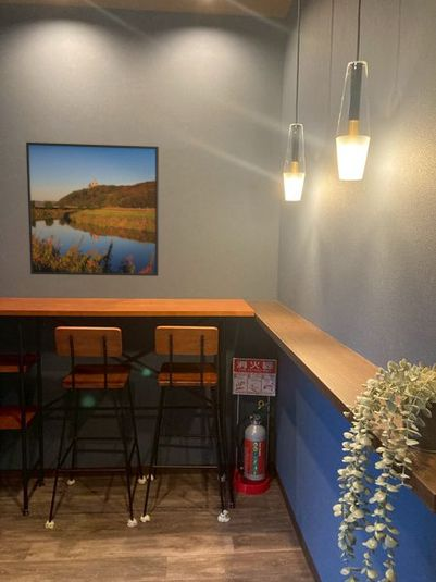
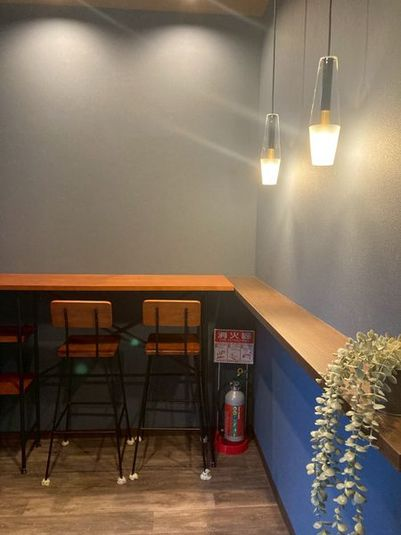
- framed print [25,141,160,277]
